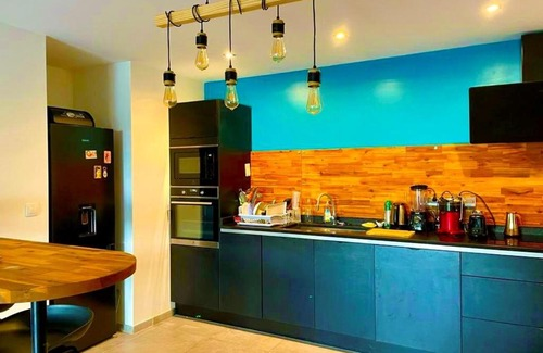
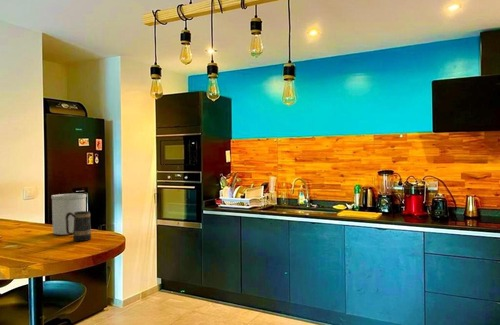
+ utensil holder [50,193,87,236]
+ mug [66,210,92,242]
